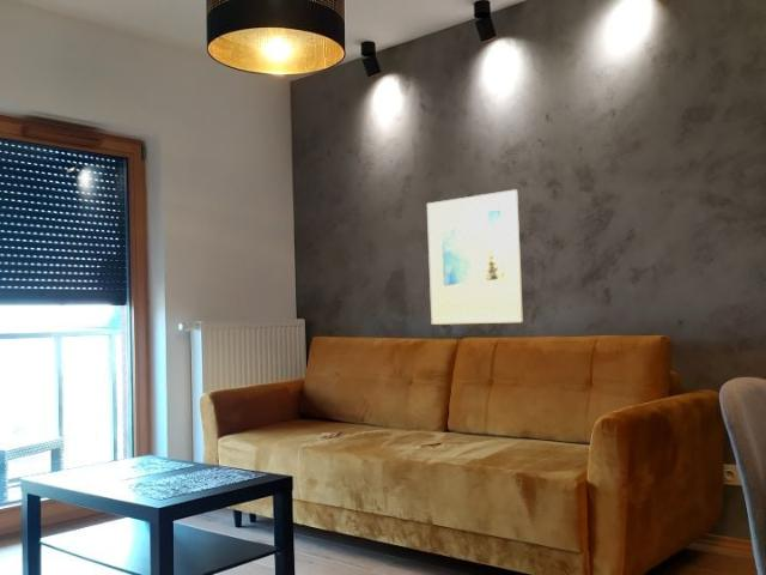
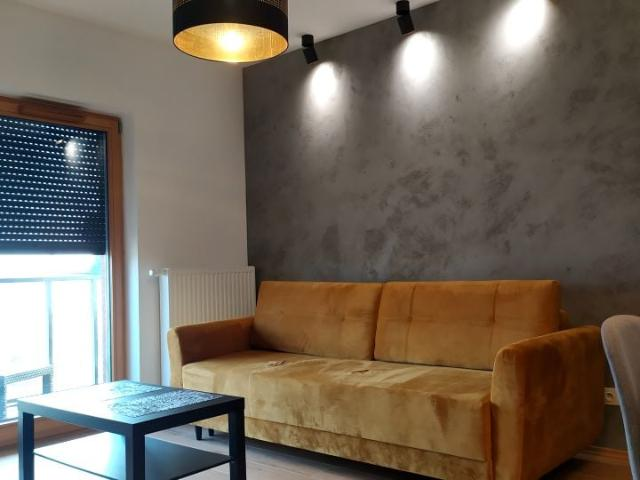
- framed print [426,188,524,326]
